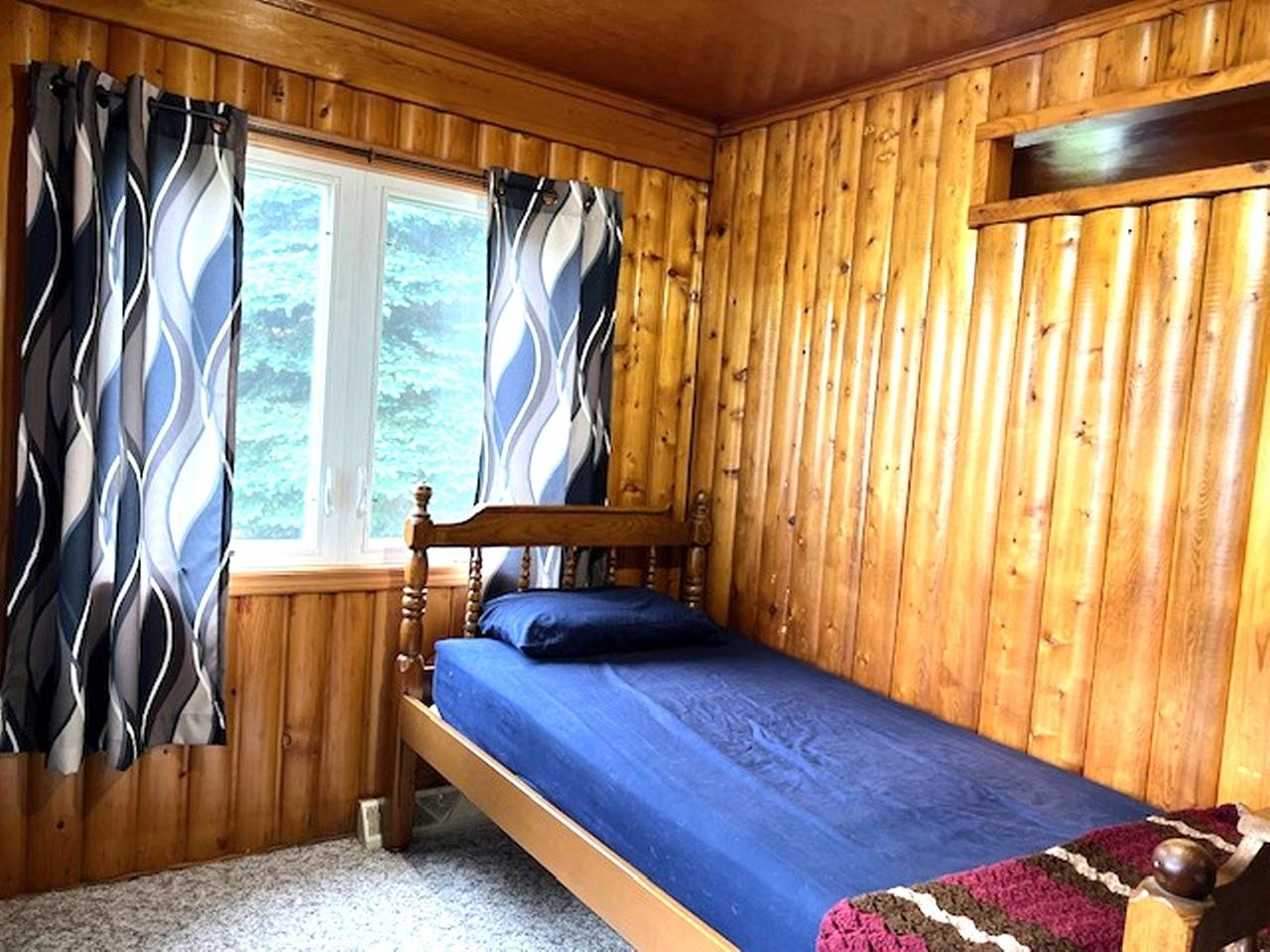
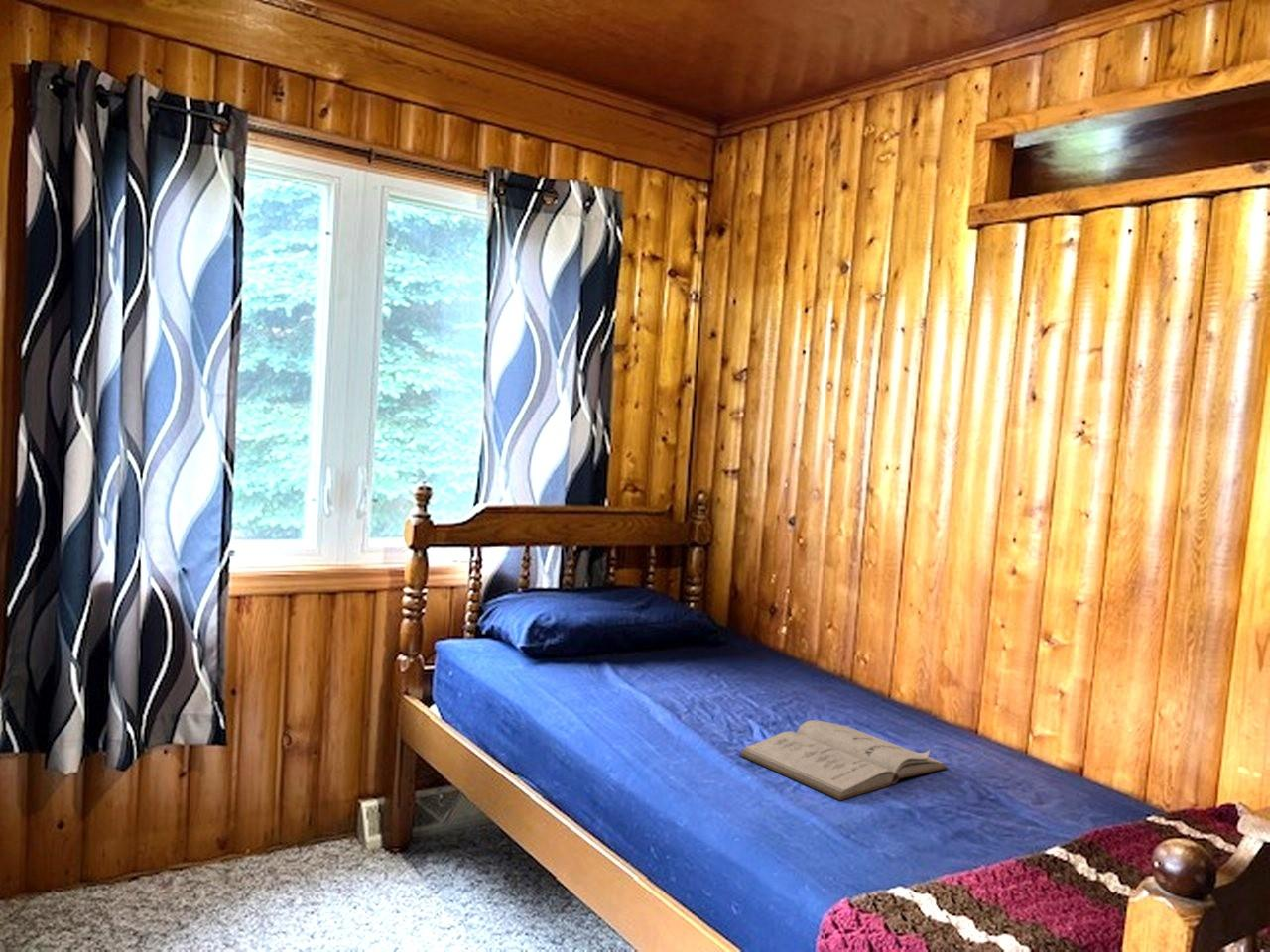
+ book [738,719,950,801]
